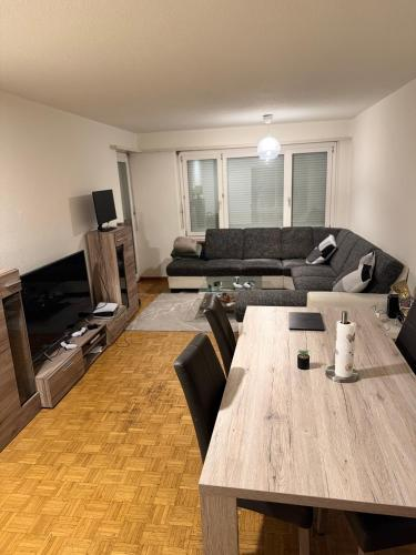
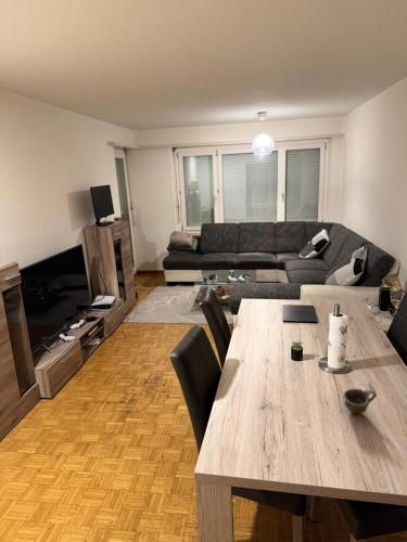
+ cup [343,388,378,414]
